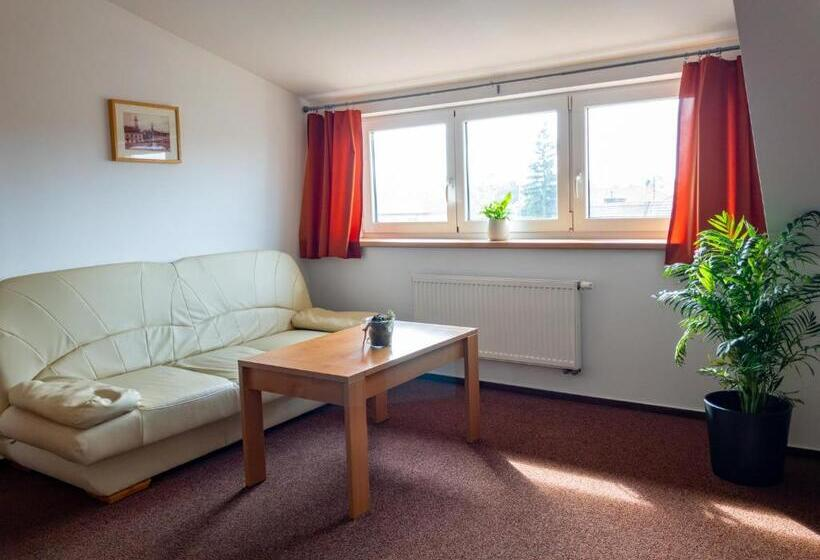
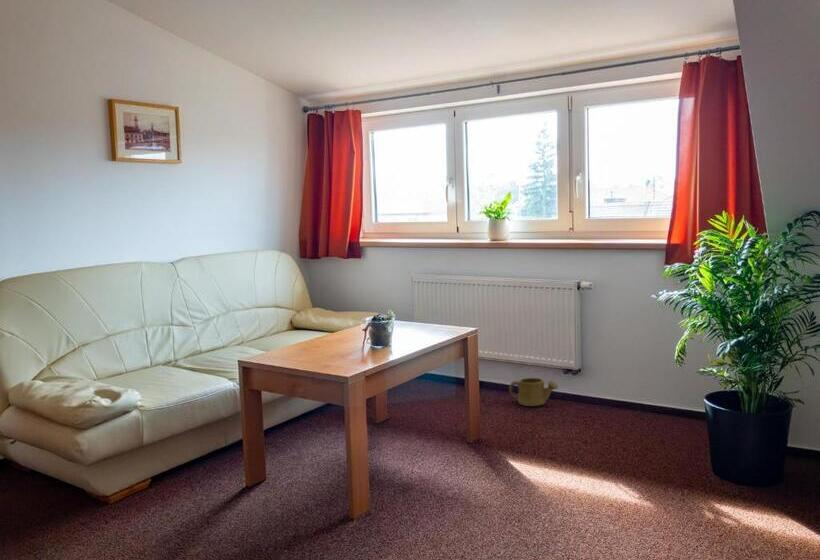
+ watering can [508,377,559,407]
